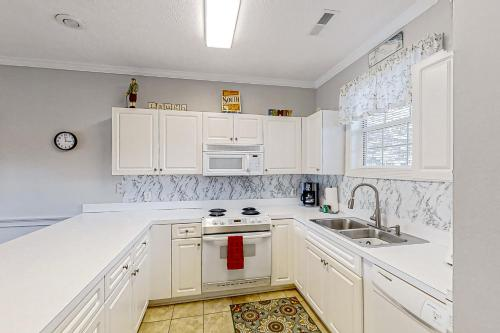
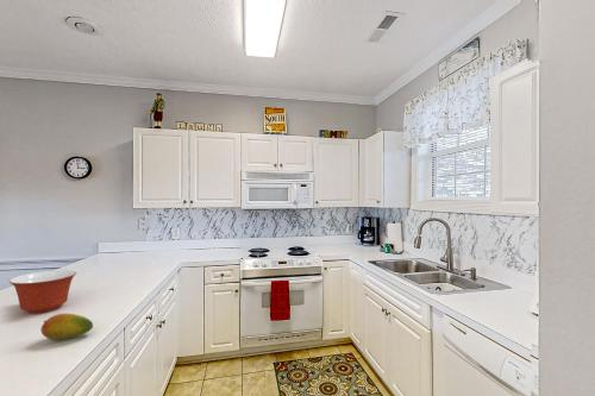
+ fruit [40,313,94,341]
+ mixing bowl [8,269,79,315]
